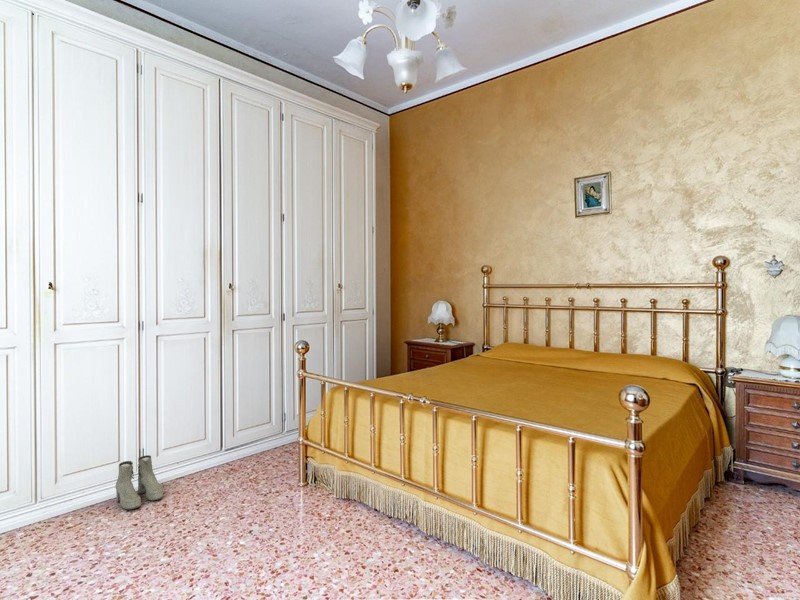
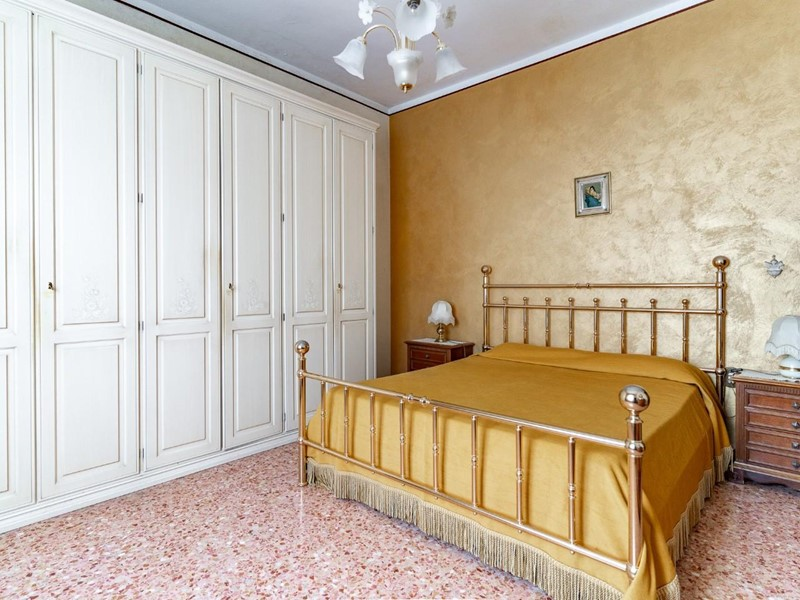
- boots [115,454,164,511]
